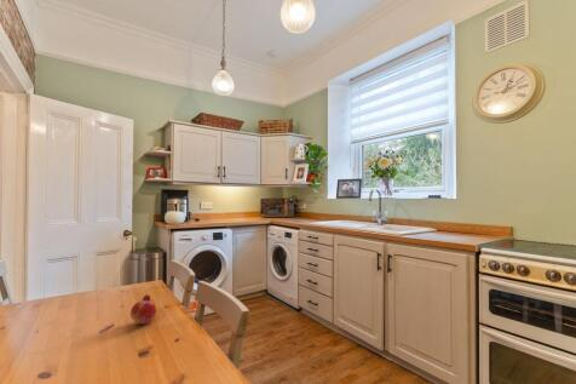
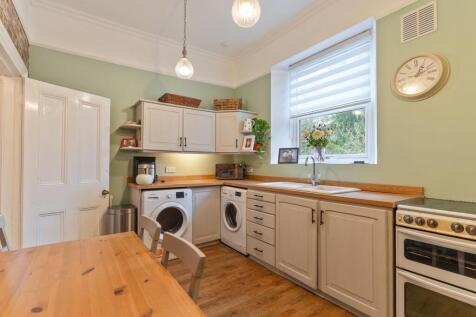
- fruit [129,293,157,326]
